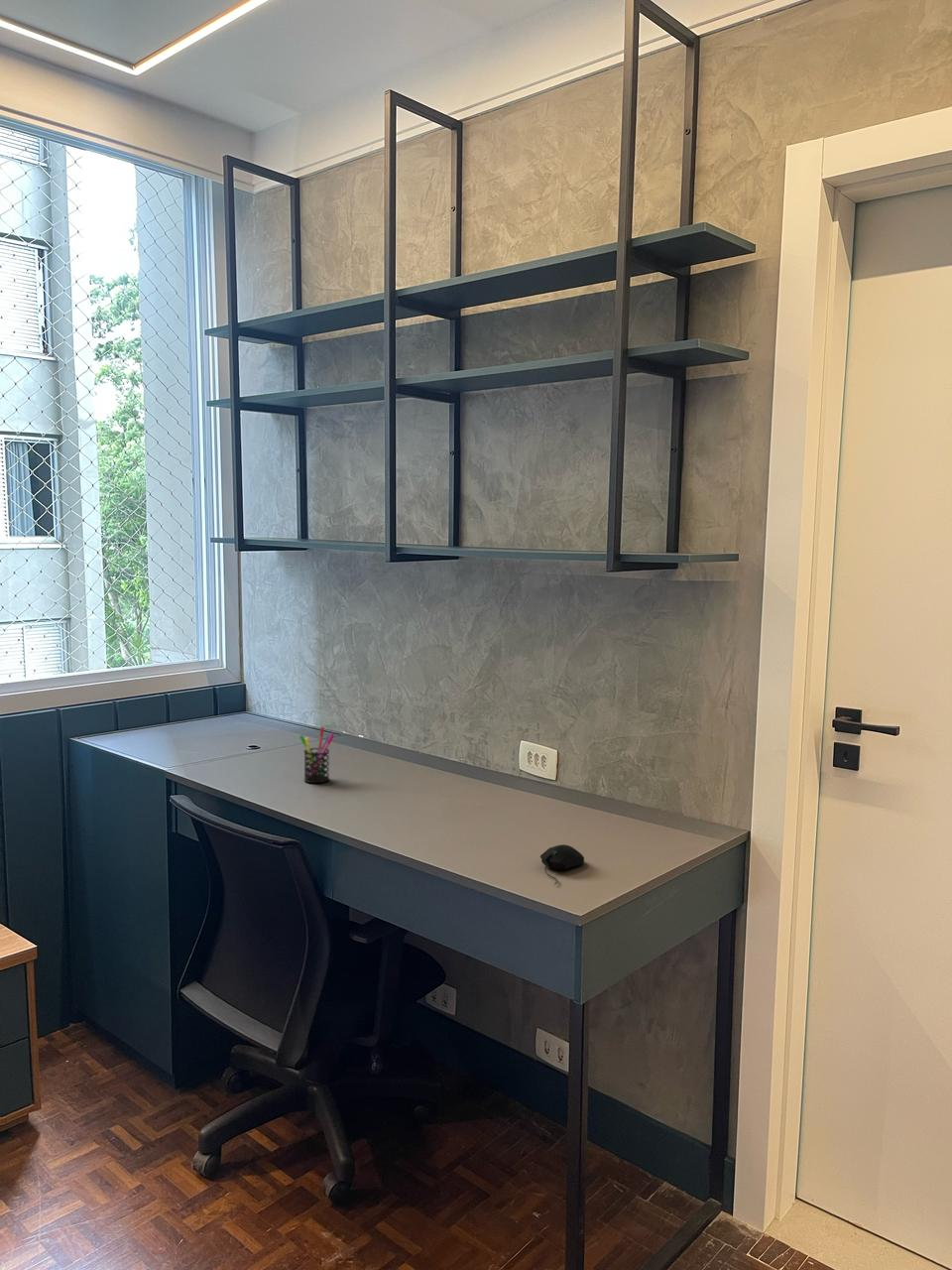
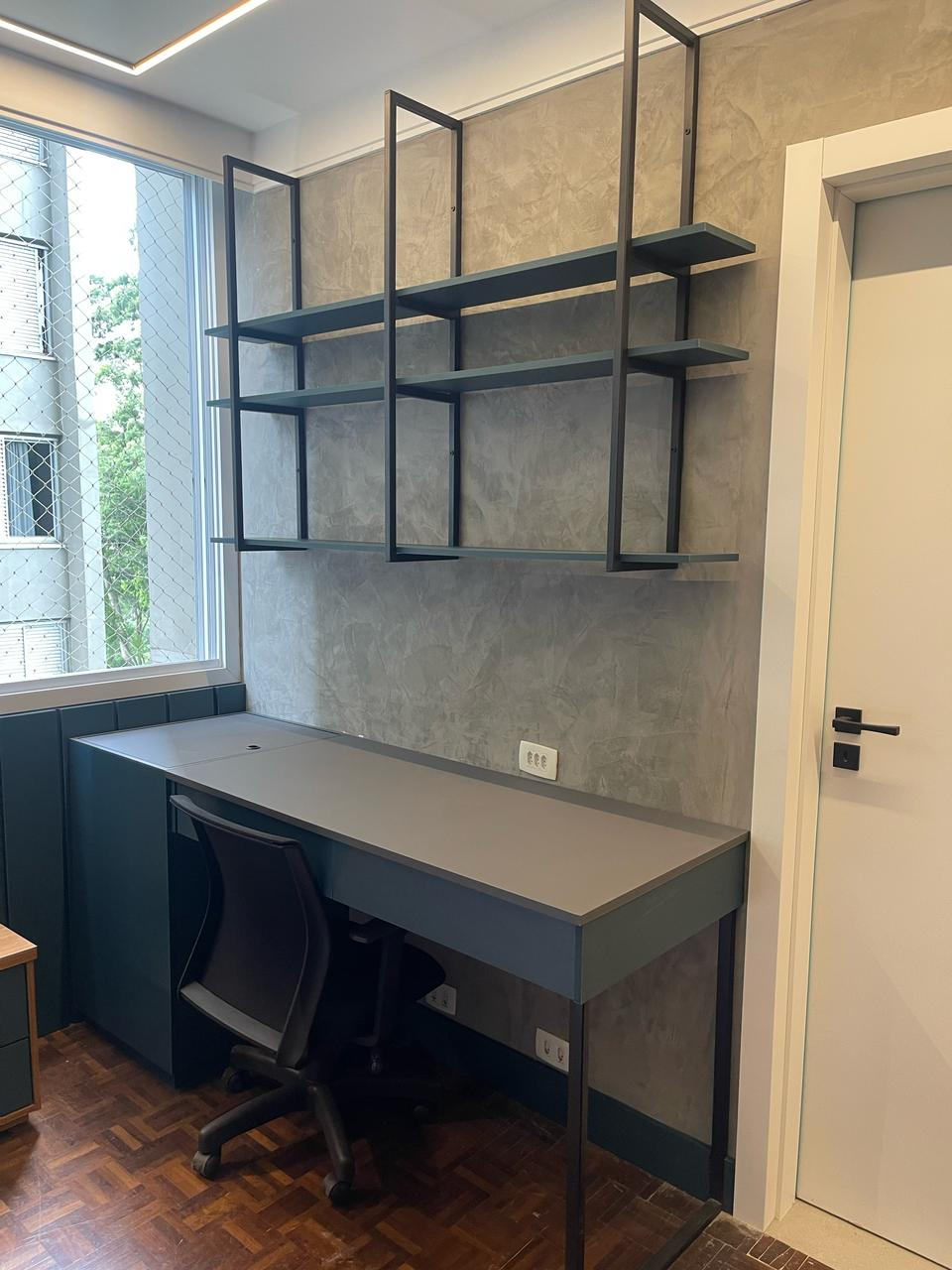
- computer mouse [539,843,585,885]
- pen holder [298,725,335,784]
